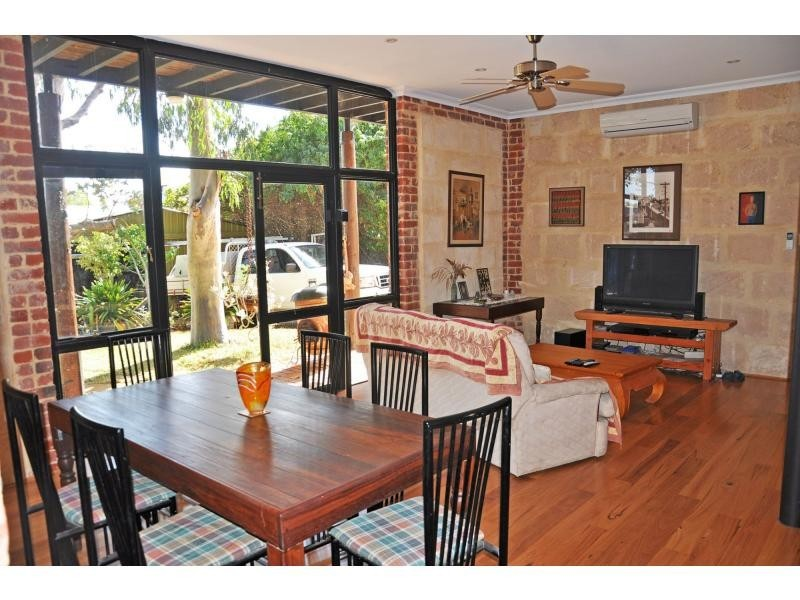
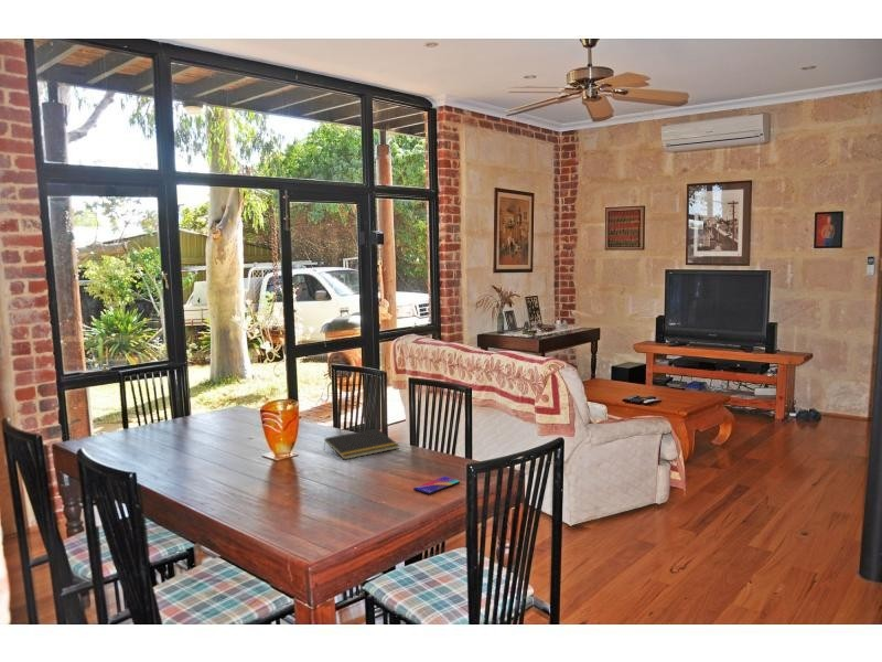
+ notepad [323,427,400,460]
+ smartphone [412,476,461,495]
